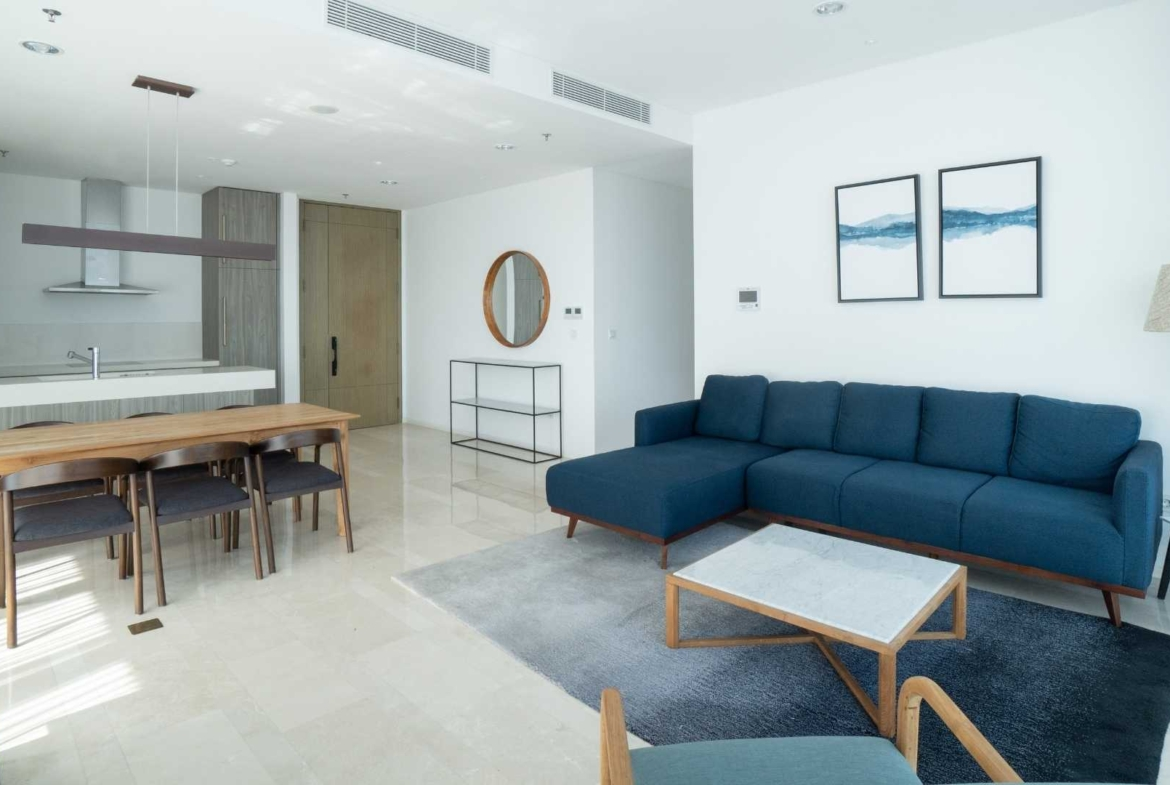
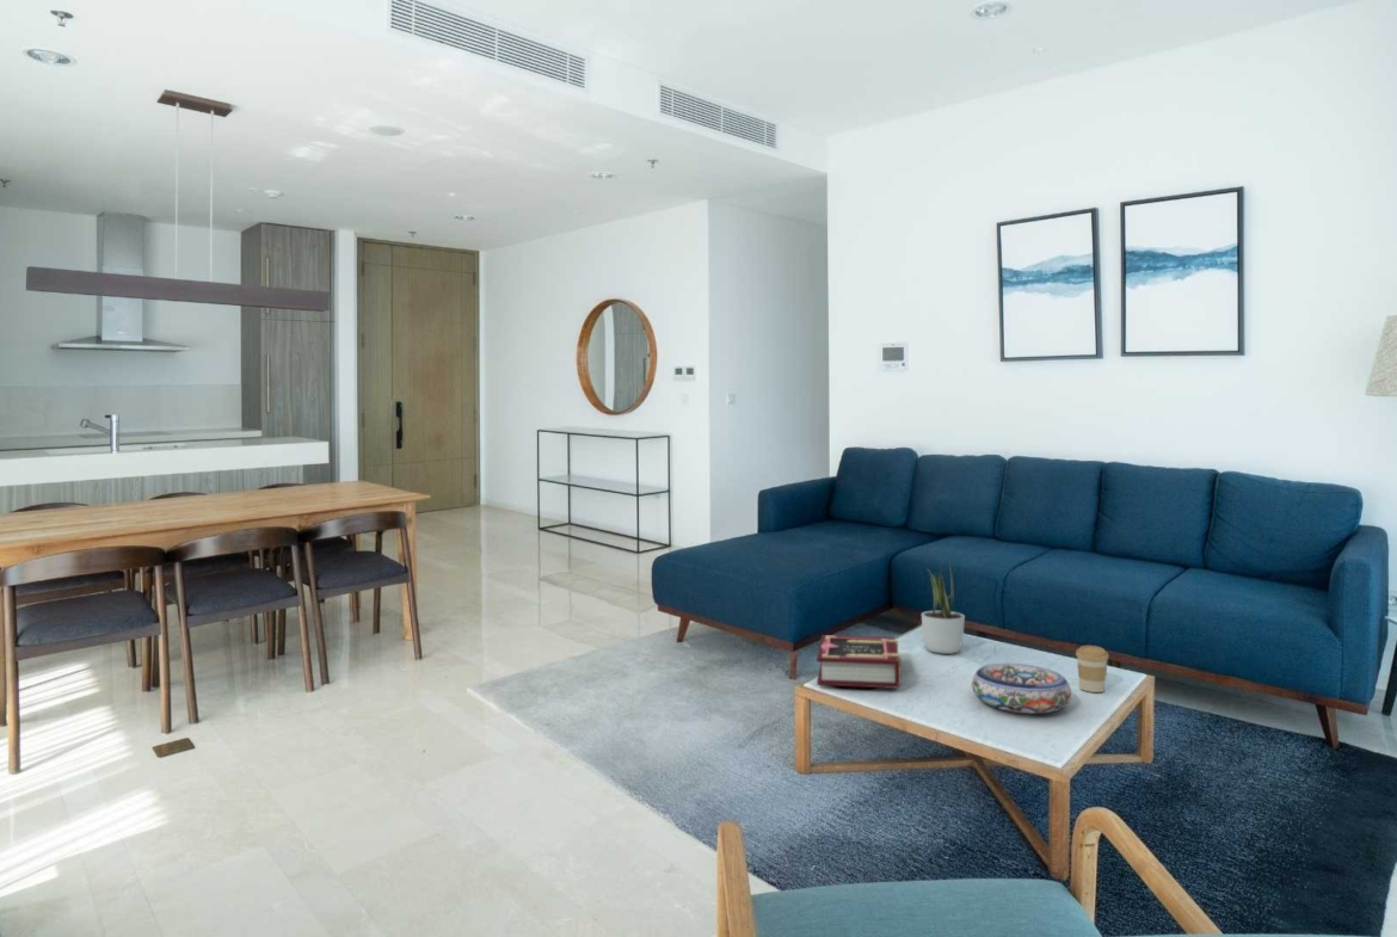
+ coffee cup [1075,645,1110,693]
+ book [816,634,903,690]
+ bowl [971,662,1072,715]
+ potted plant [921,557,966,655]
